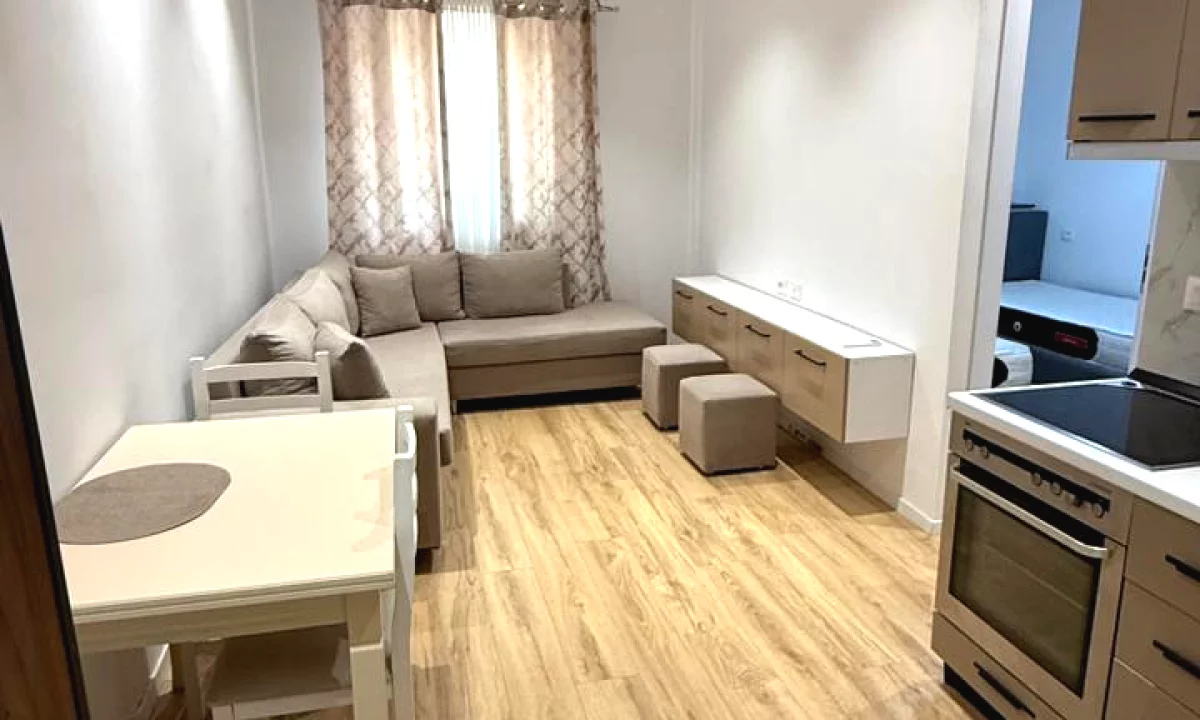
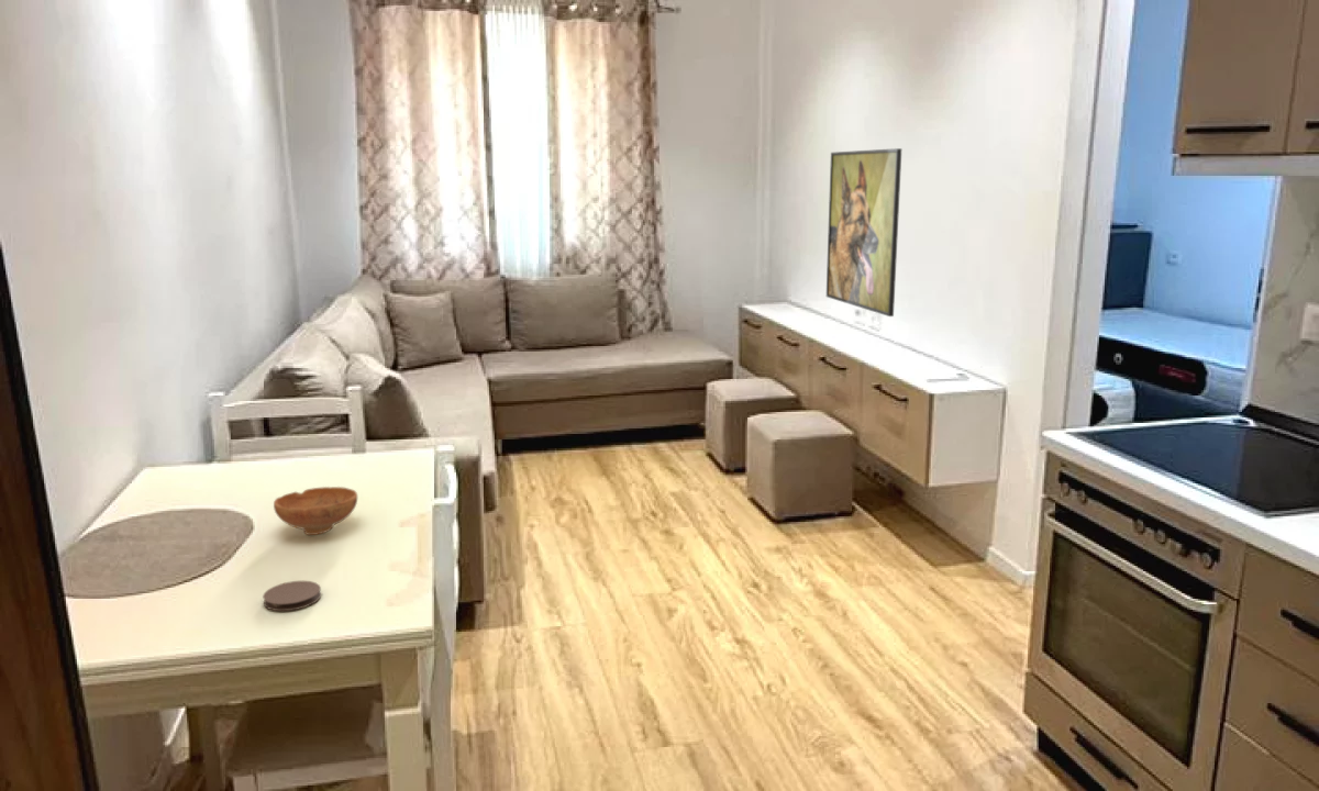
+ bowl [273,486,358,536]
+ coaster [262,580,322,612]
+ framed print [825,147,902,317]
